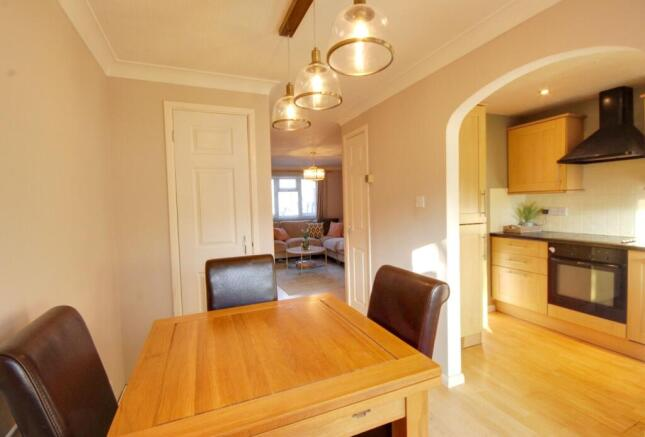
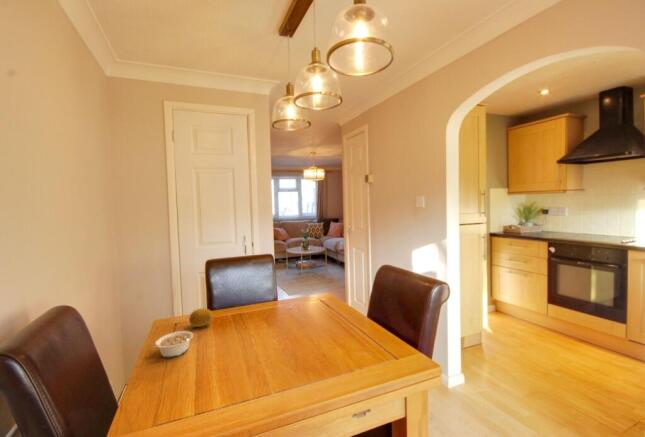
+ legume [147,330,194,359]
+ fruit [188,307,214,328]
